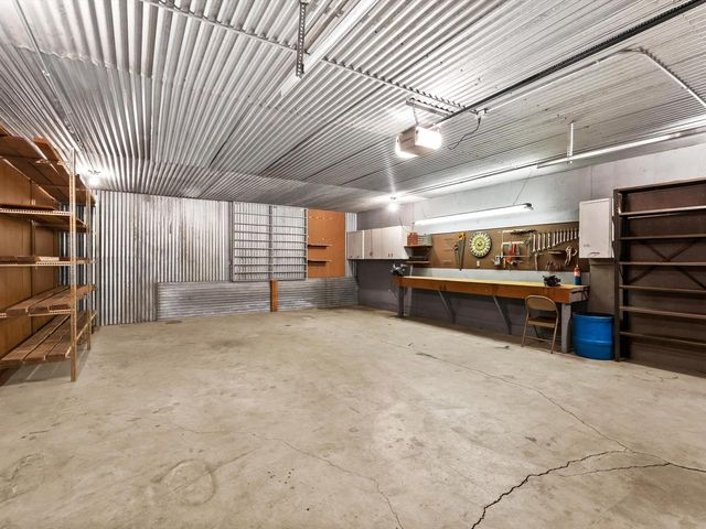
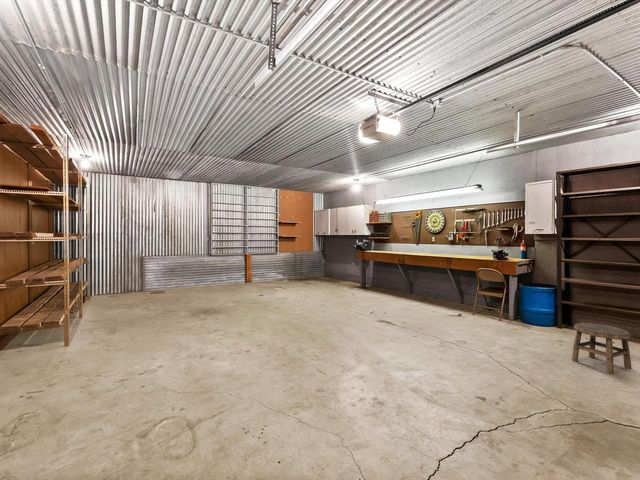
+ stool [570,322,632,375]
